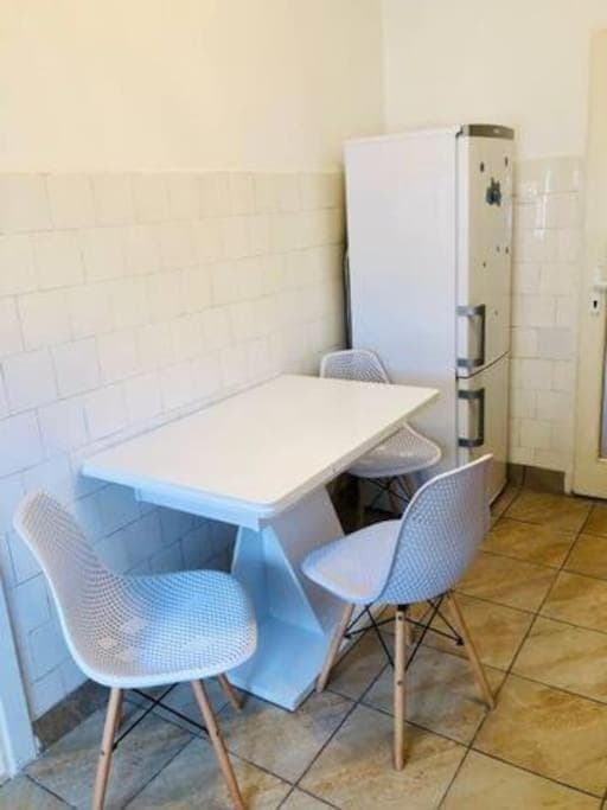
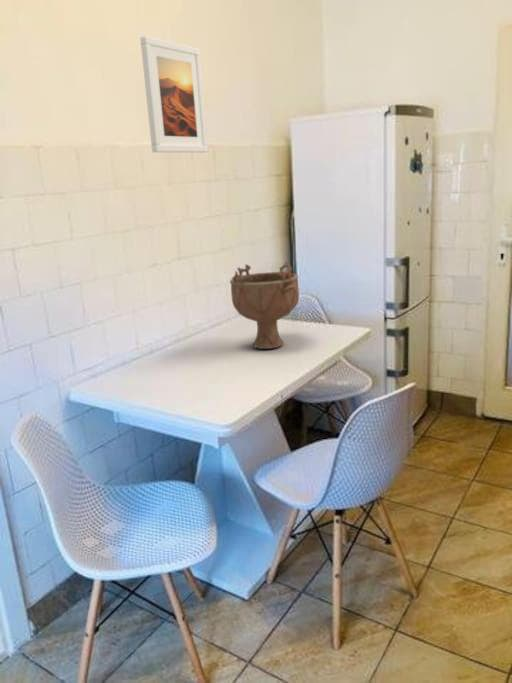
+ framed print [139,35,209,153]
+ decorative bowl [229,261,300,350]
